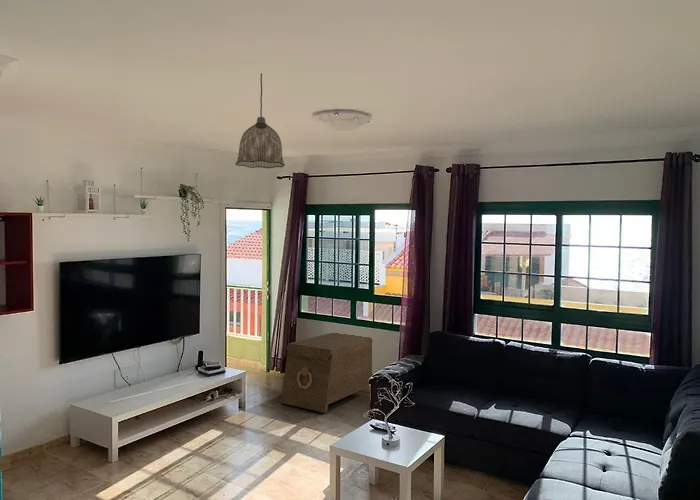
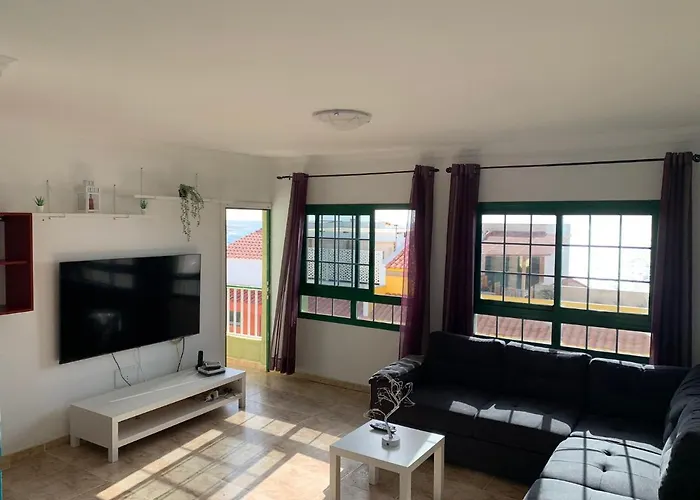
- pendant lamp [235,72,286,169]
- storage trunk [279,332,373,414]
